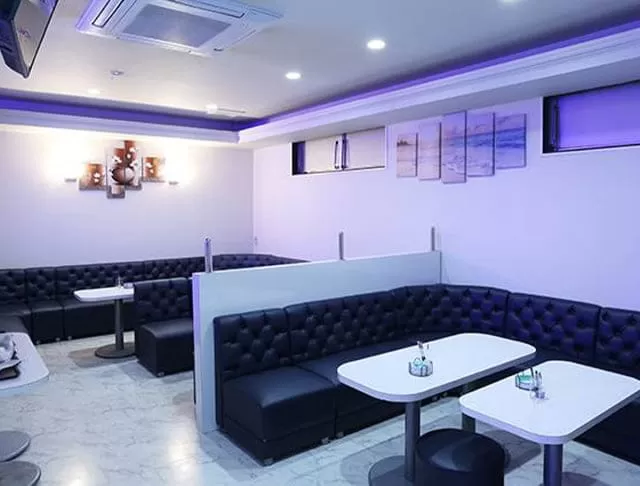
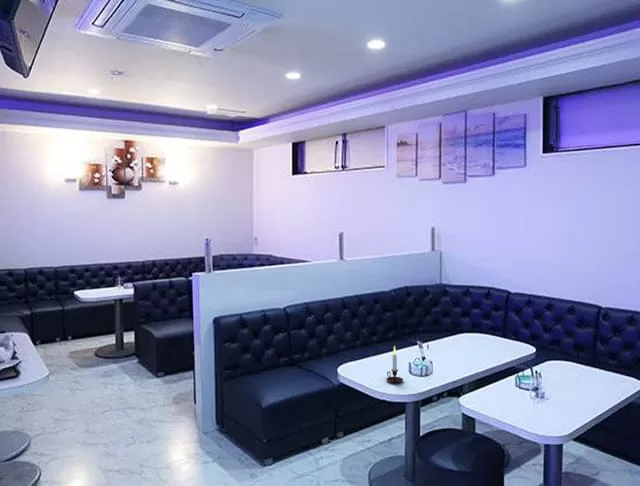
+ candle [385,345,404,384]
